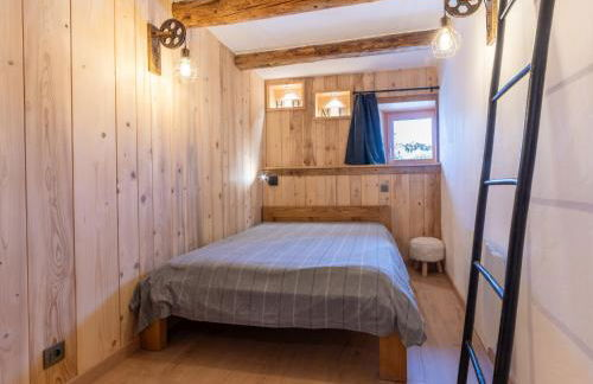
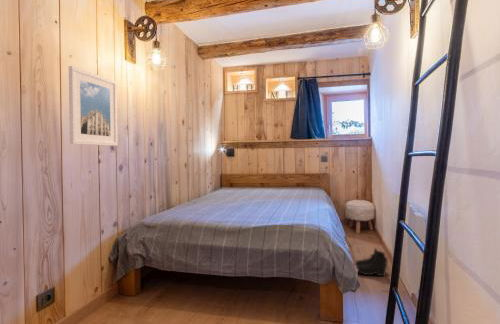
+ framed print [68,65,119,147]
+ boots [354,248,389,277]
